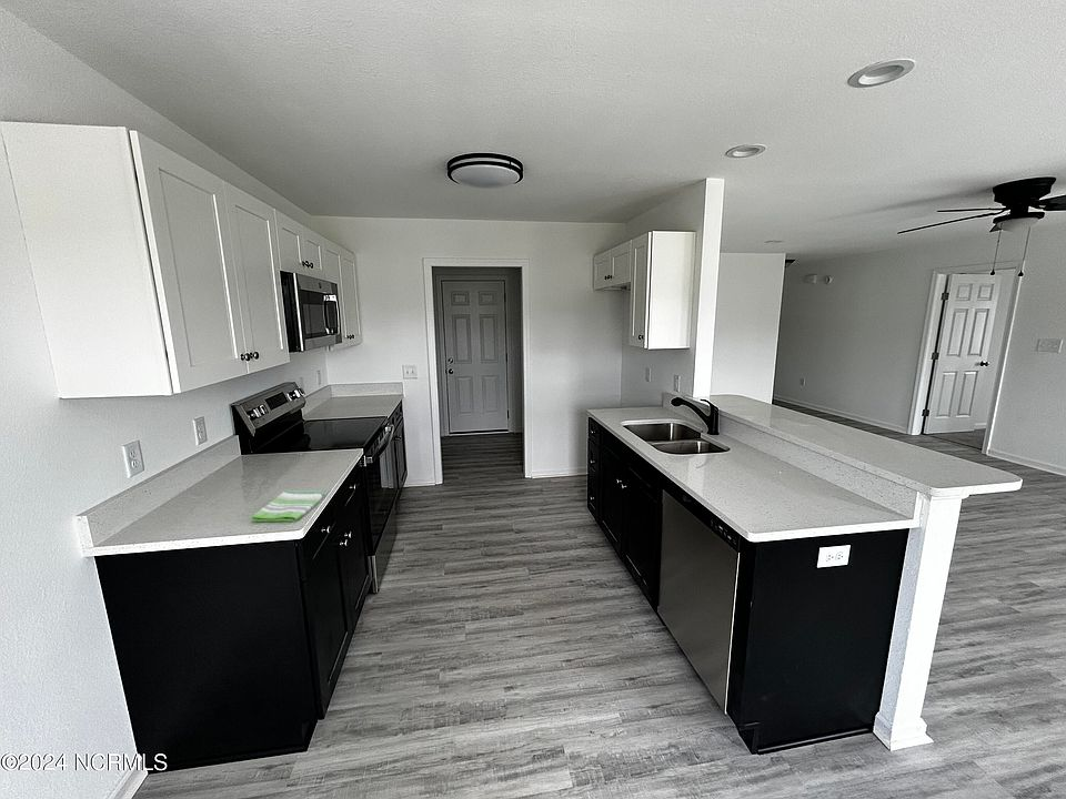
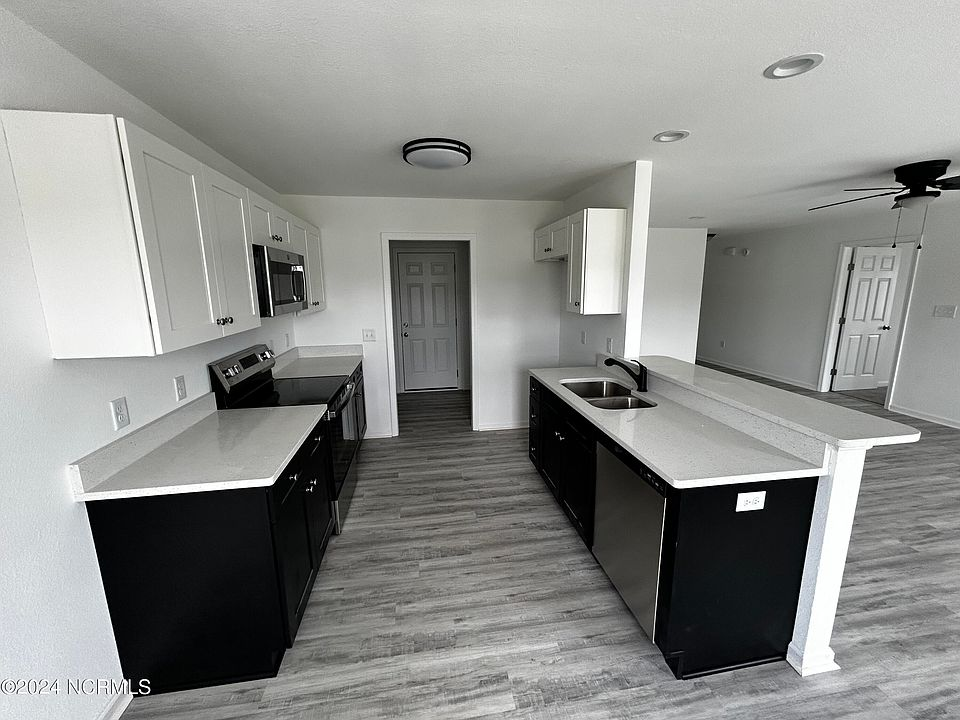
- dish towel [250,489,325,523]
